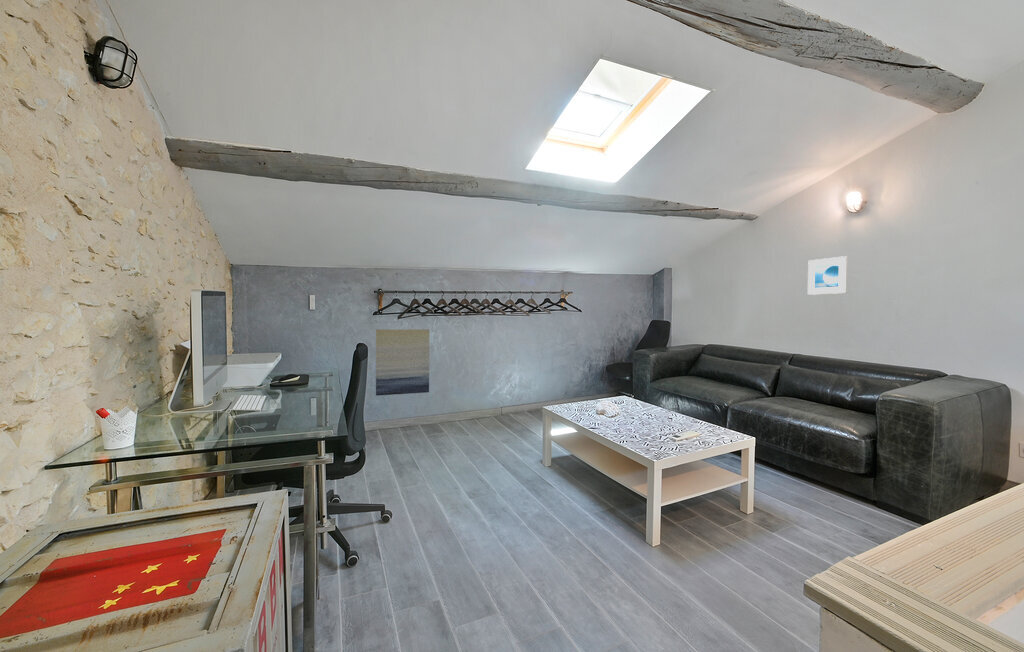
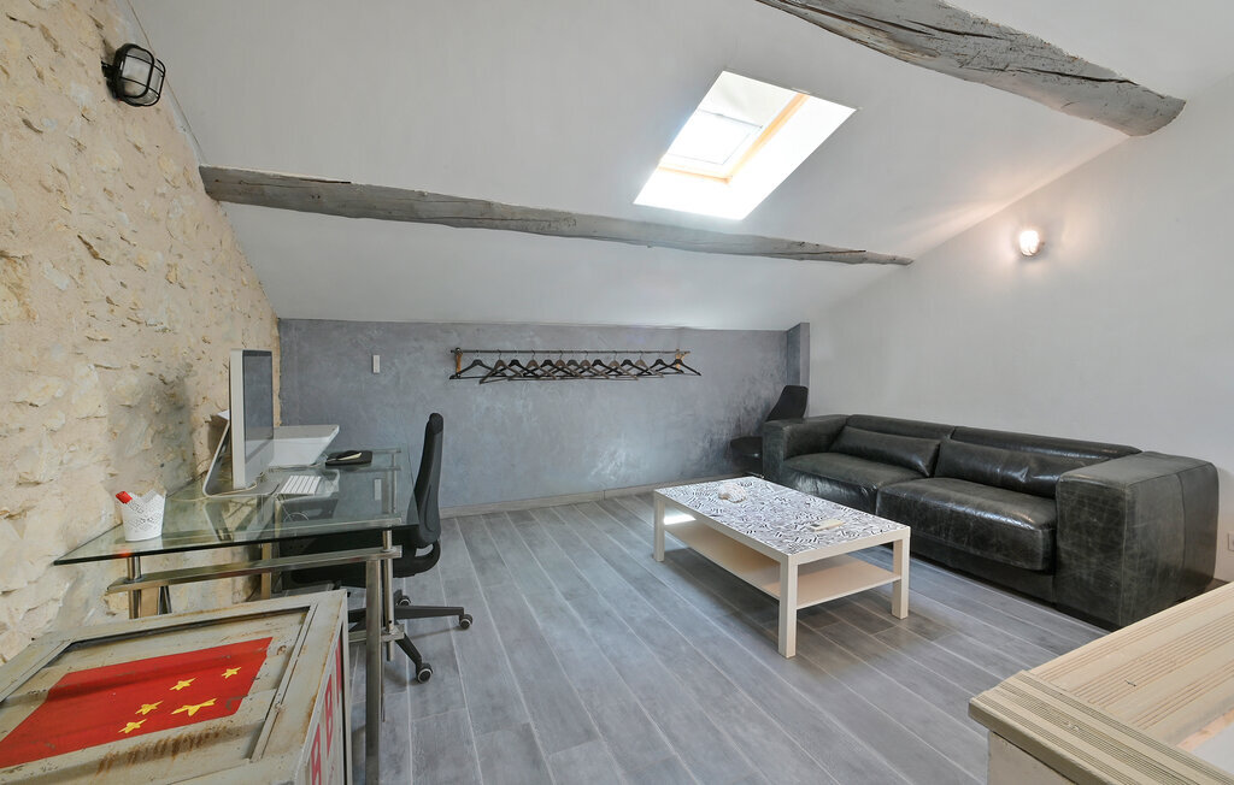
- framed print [807,255,849,296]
- wall art [375,328,430,397]
